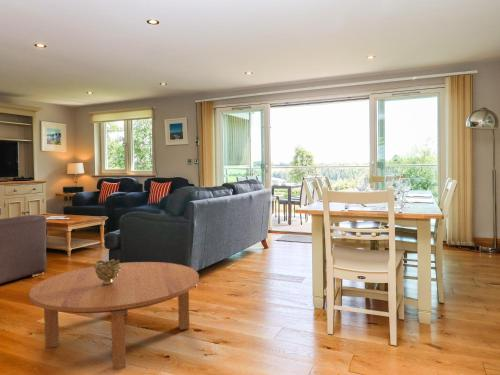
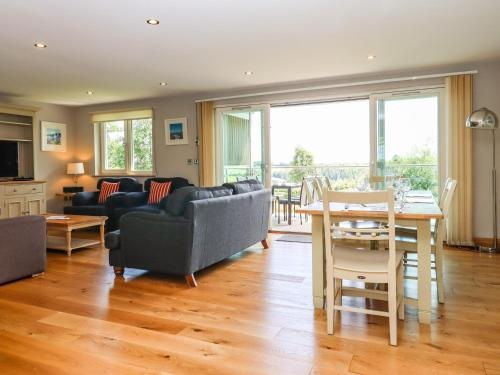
- decorative bowl [93,258,121,285]
- coffee table [28,261,200,371]
